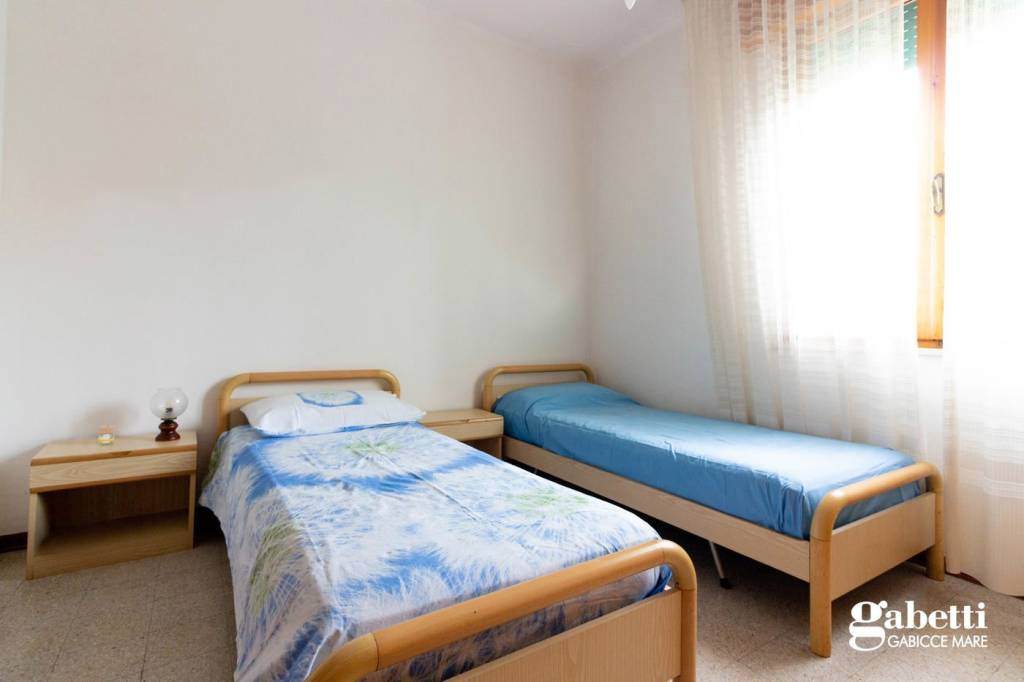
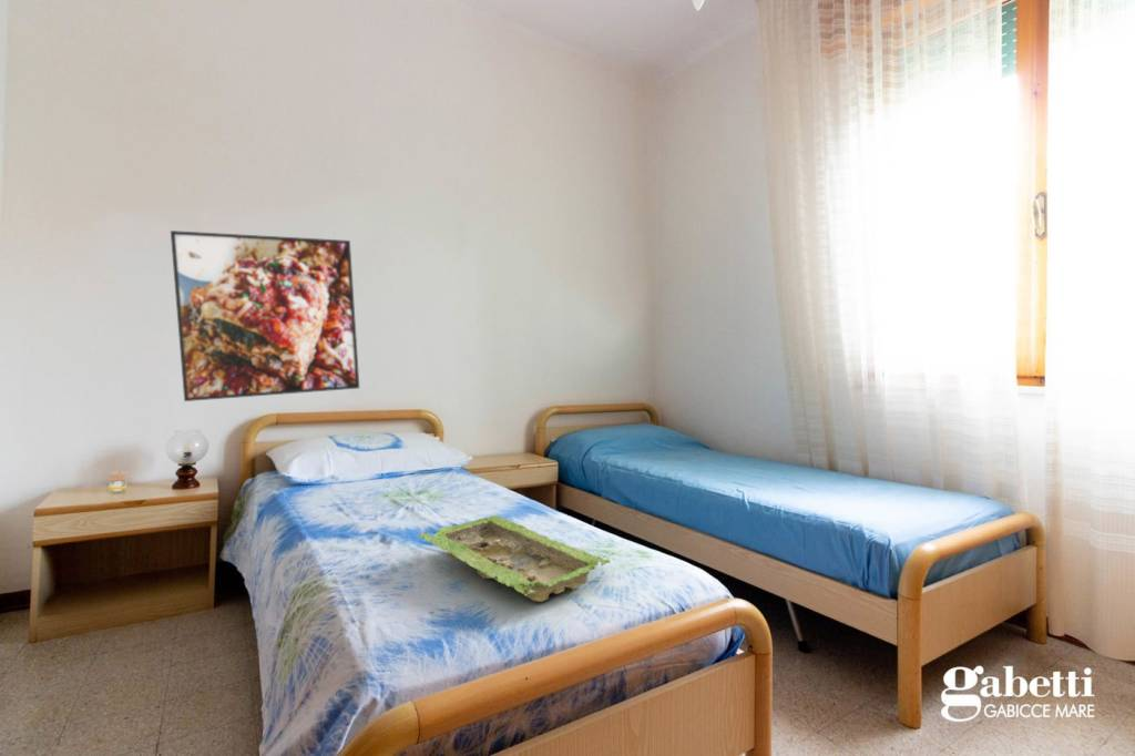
+ tray [417,514,612,603]
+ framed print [170,229,360,402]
